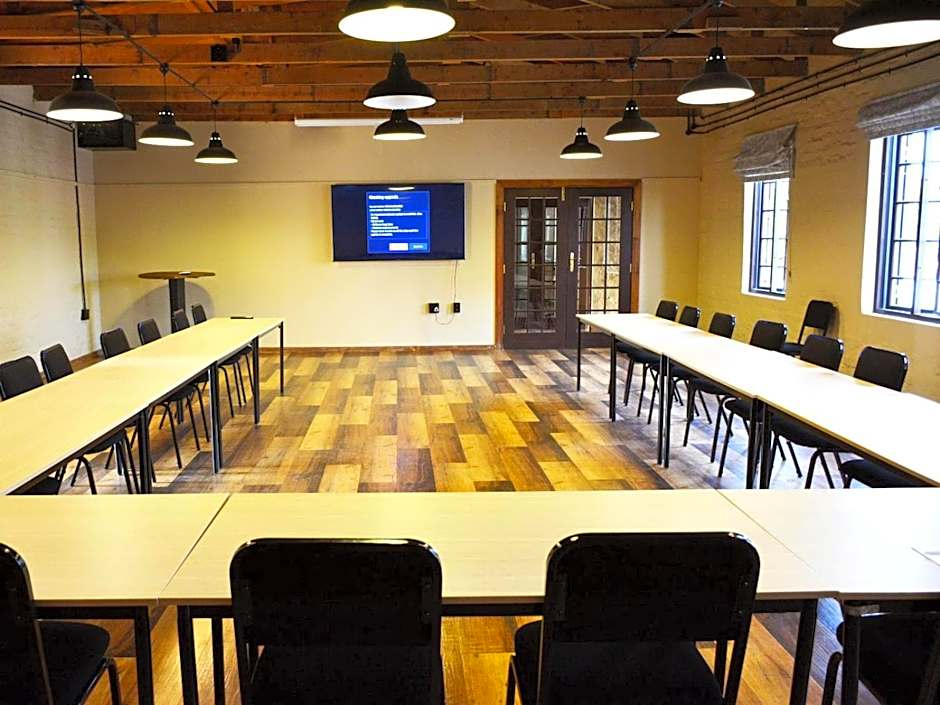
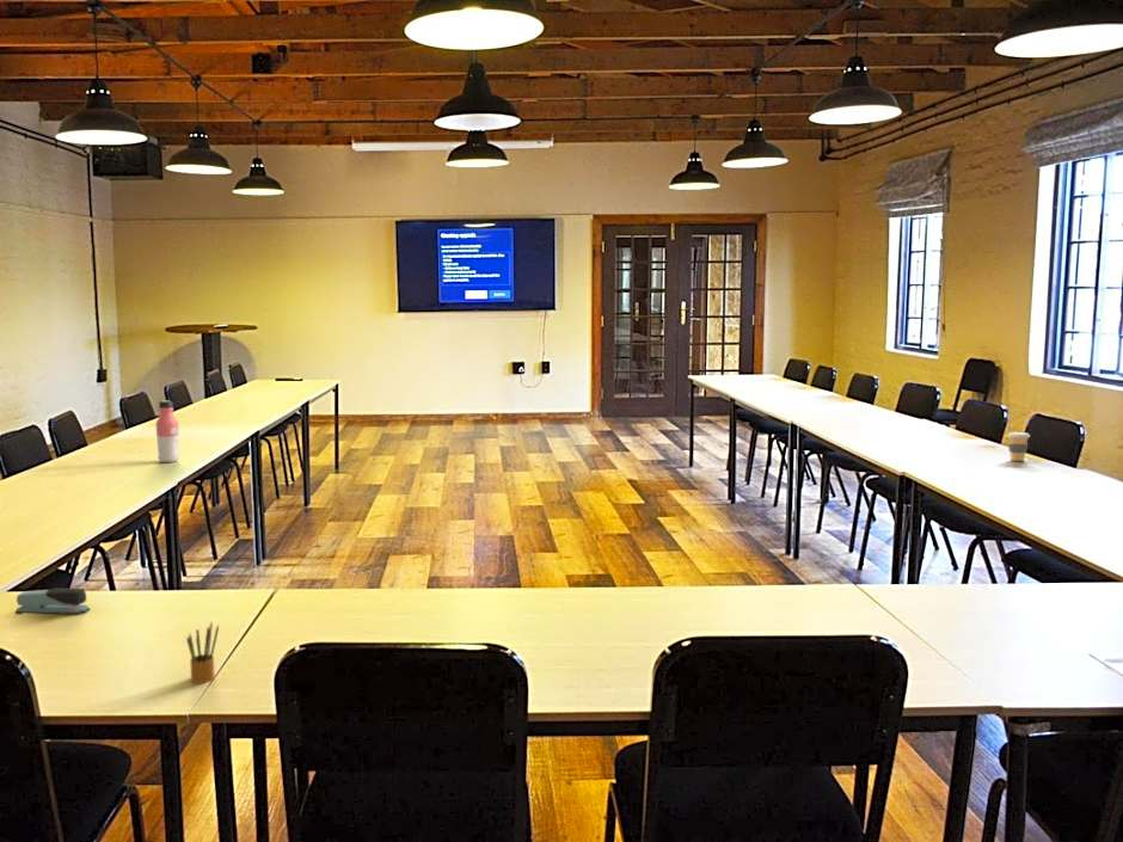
+ coffee cup [1006,431,1031,462]
+ stapler [14,588,91,616]
+ pencil box [185,621,220,684]
+ water bottle [154,400,180,463]
